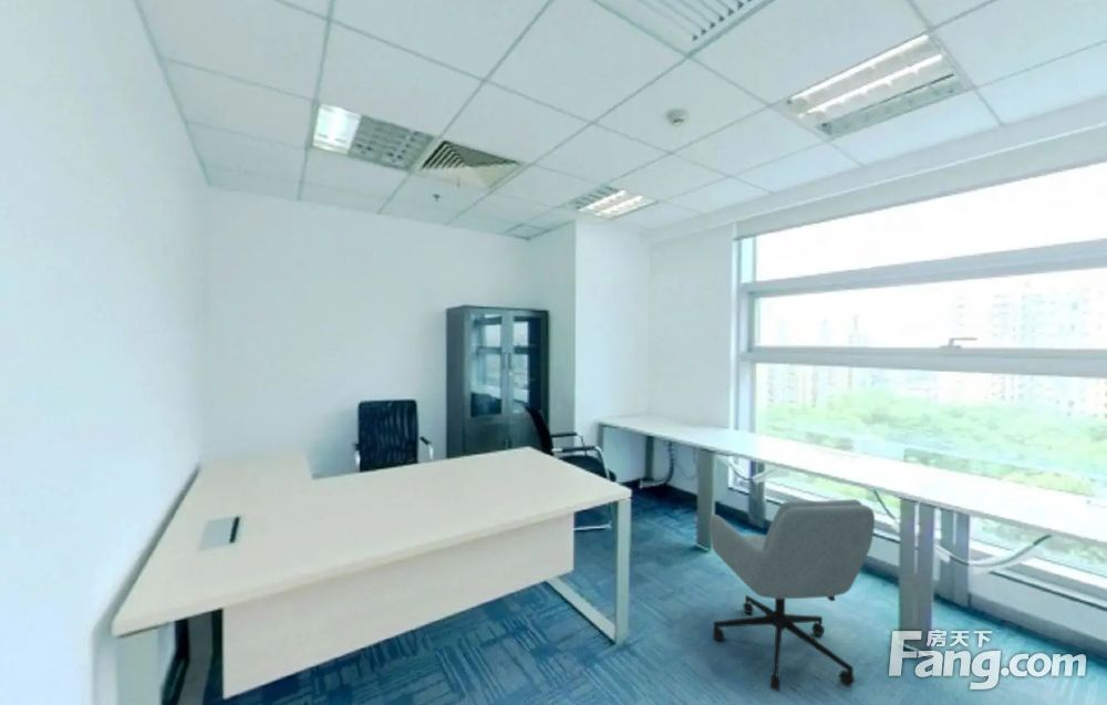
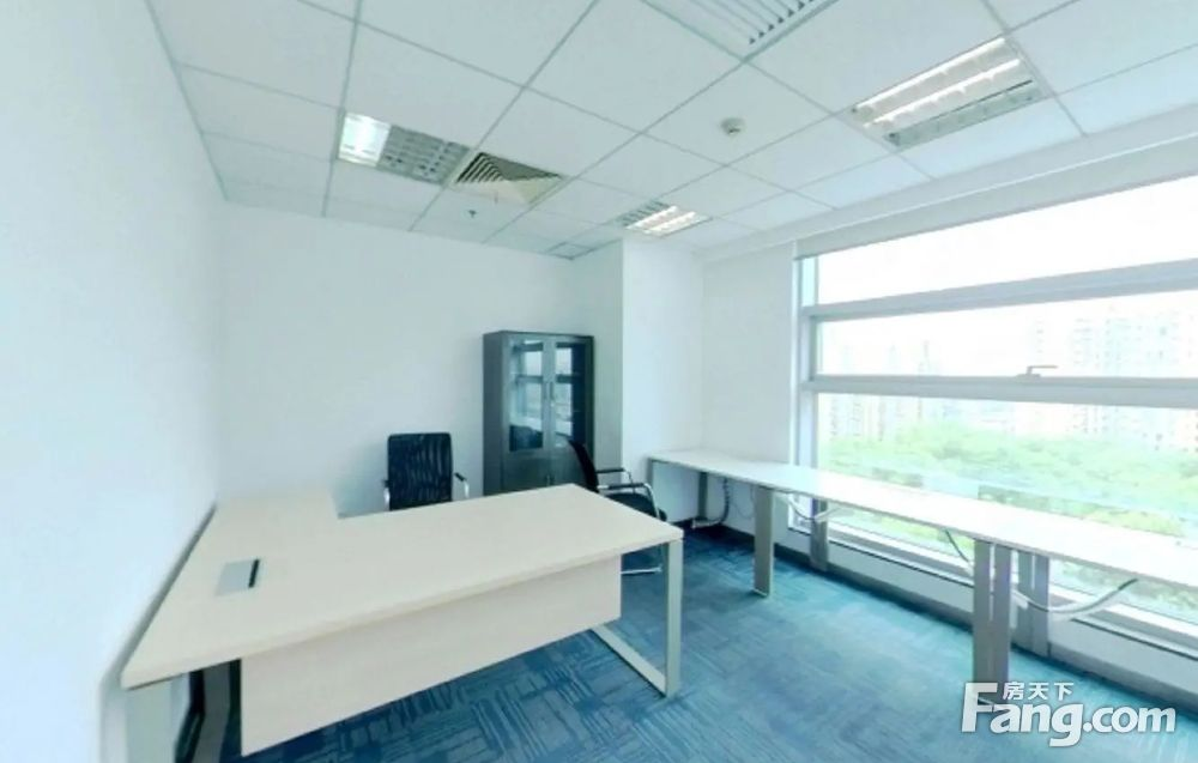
- office chair [708,498,876,692]
